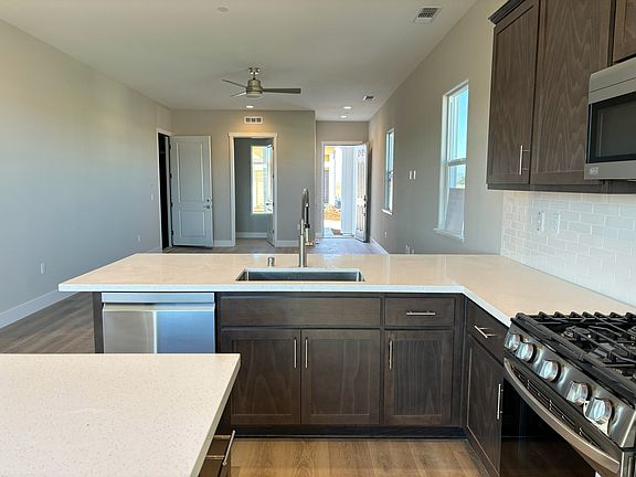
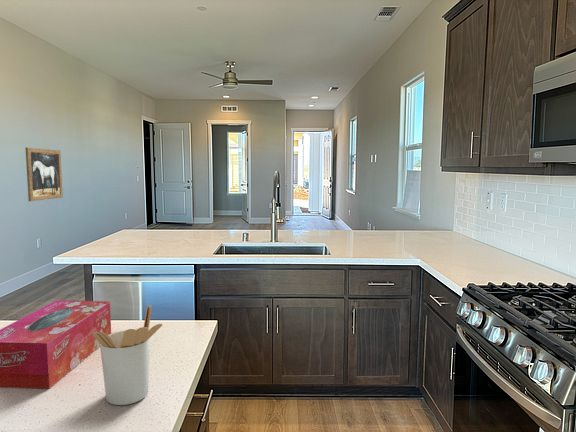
+ wall art [24,147,64,202]
+ tissue box [0,299,112,390]
+ utensil holder [92,305,163,406]
